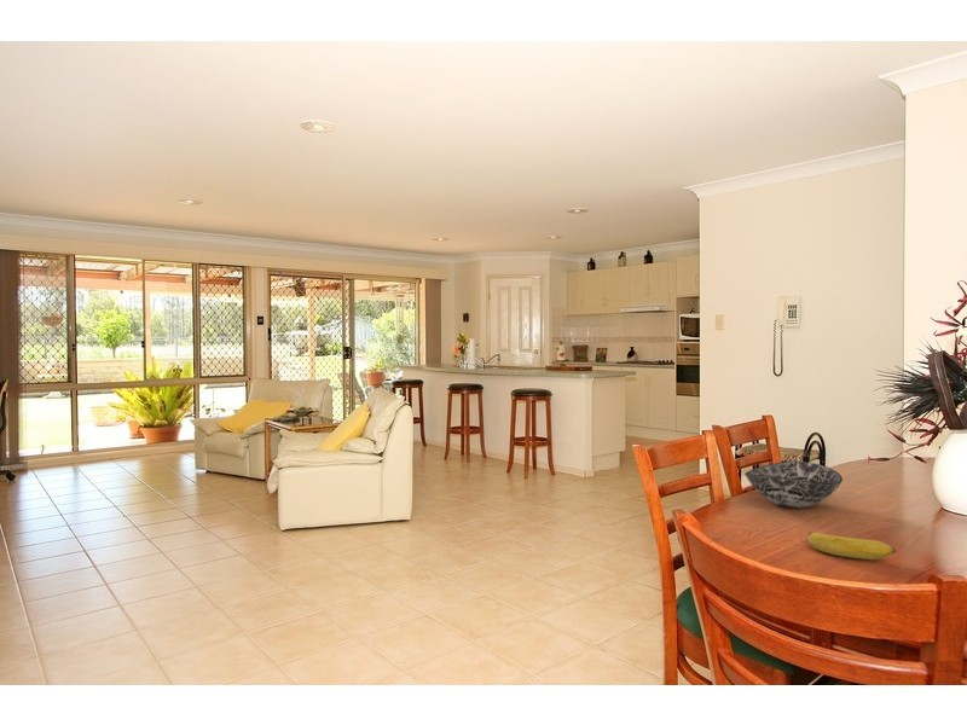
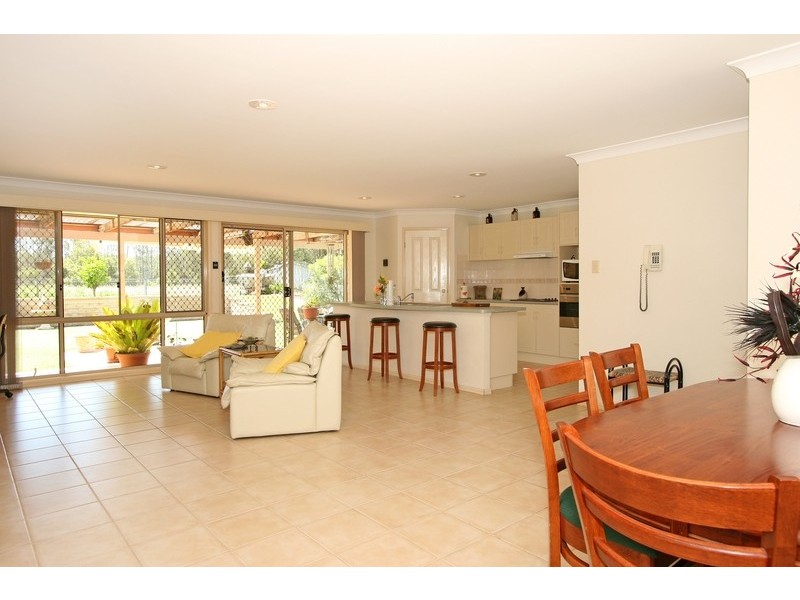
- bowl [743,460,844,509]
- banana [807,530,897,561]
